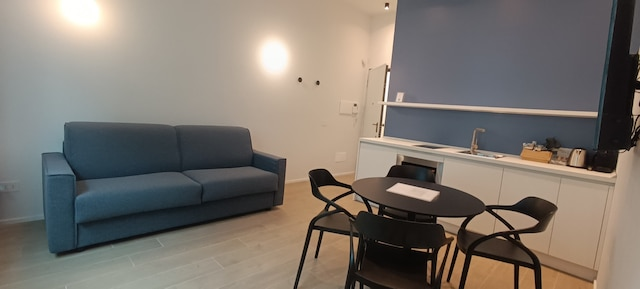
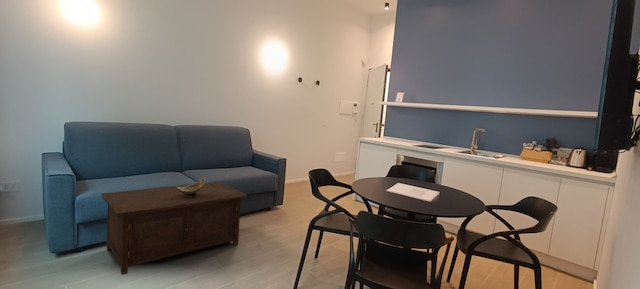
+ decorative bowl [175,176,206,197]
+ cabinet [101,181,248,276]
